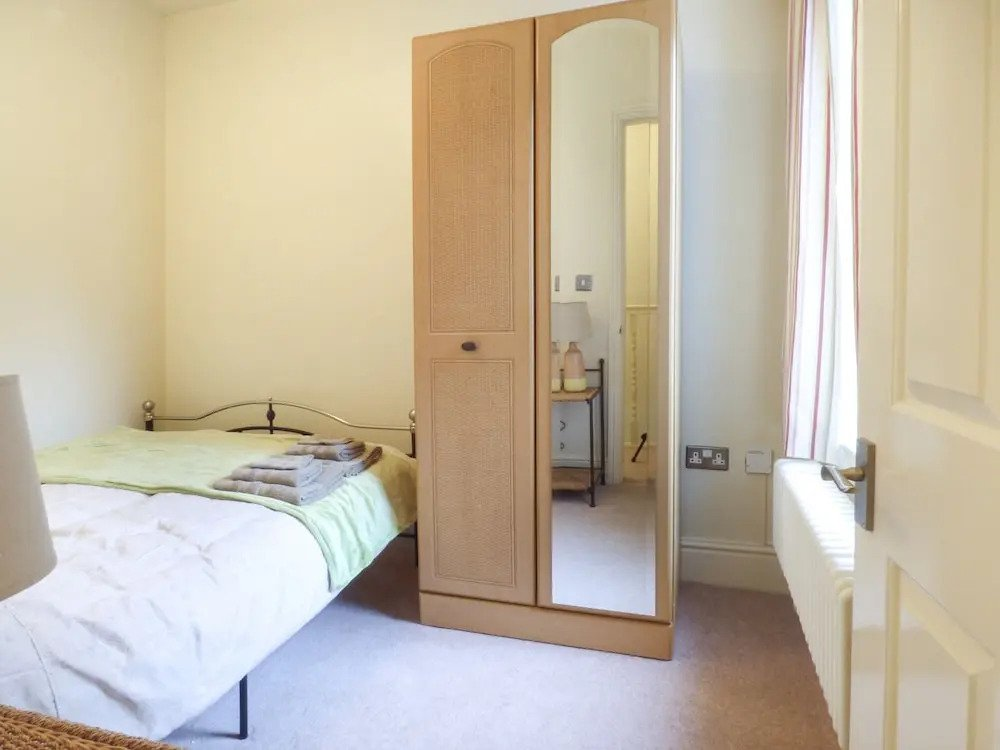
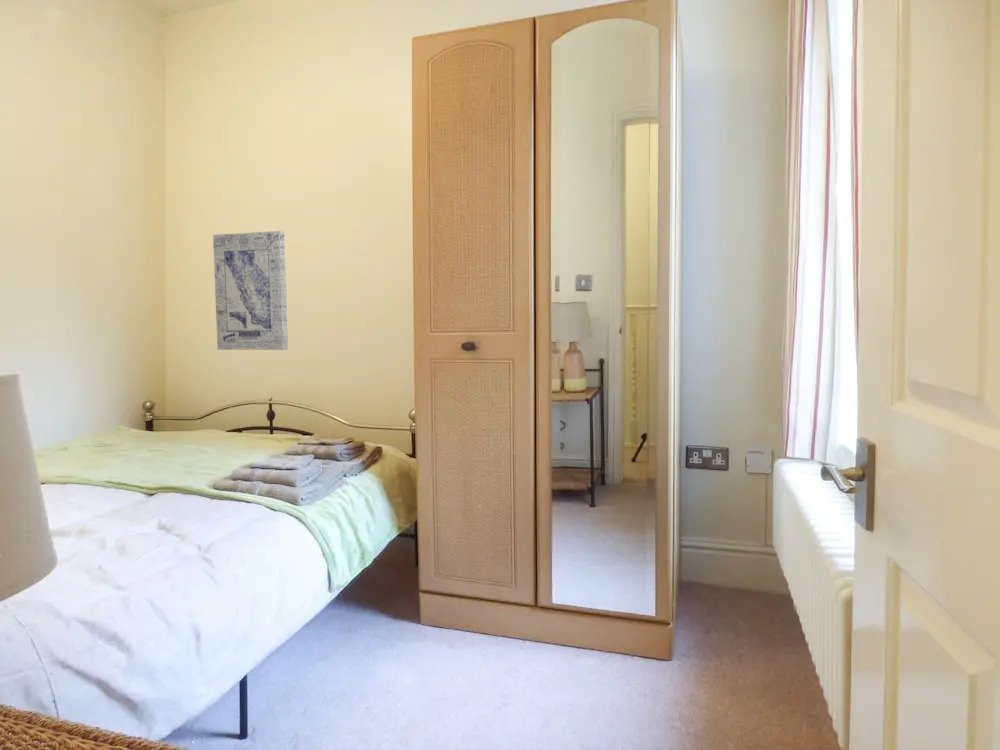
+ wall art [212,230,289,351]
